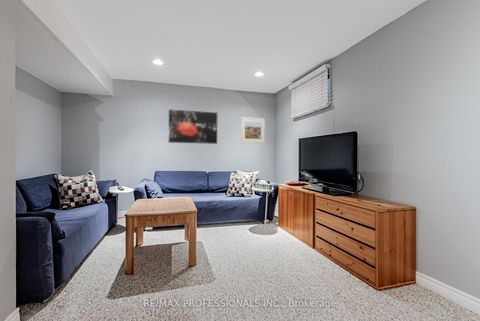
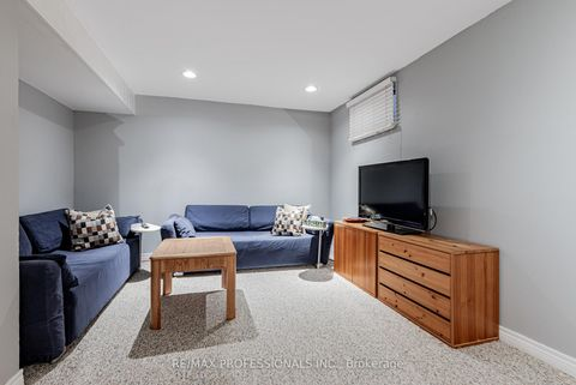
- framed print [240,116,266,144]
- wall art [168,109,218,145]
